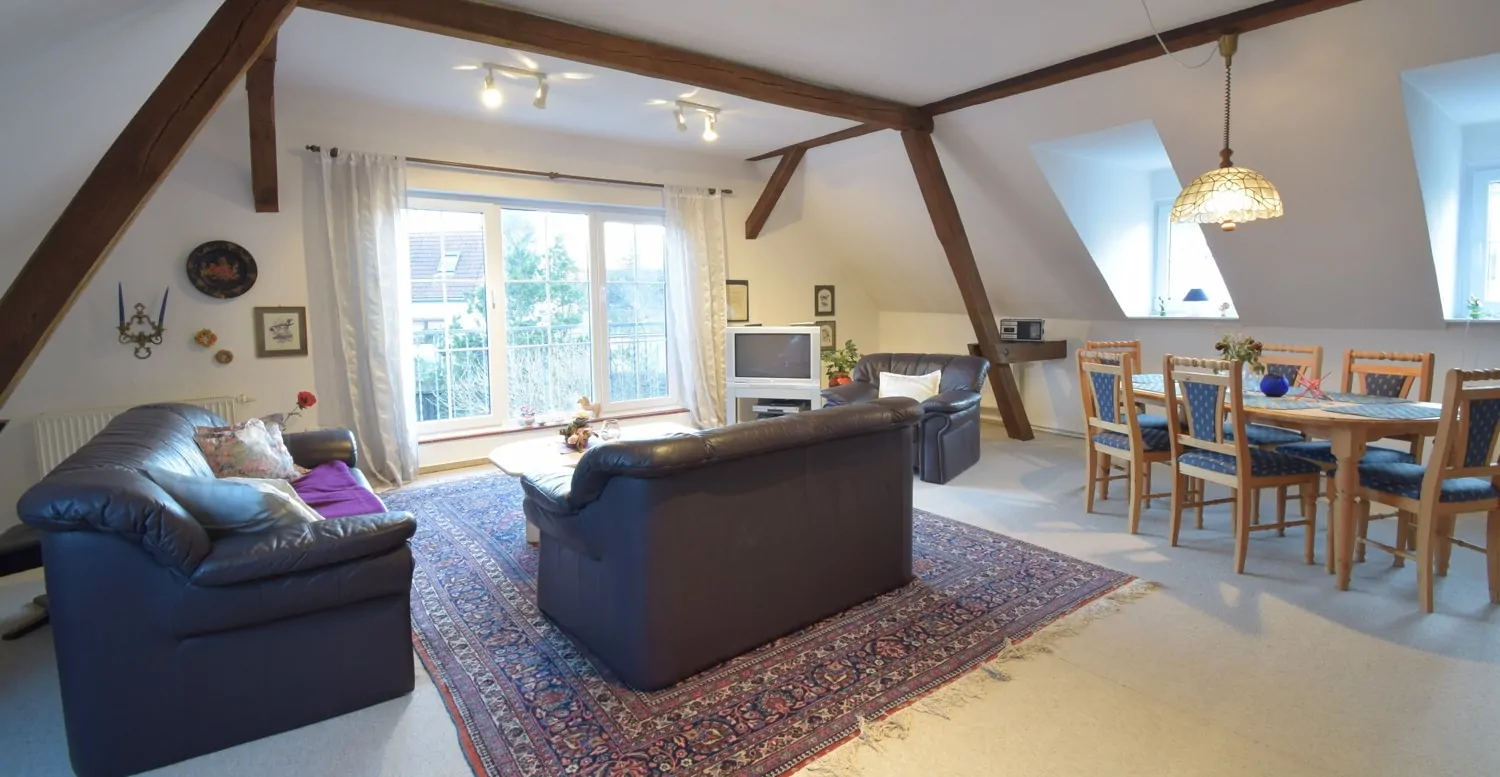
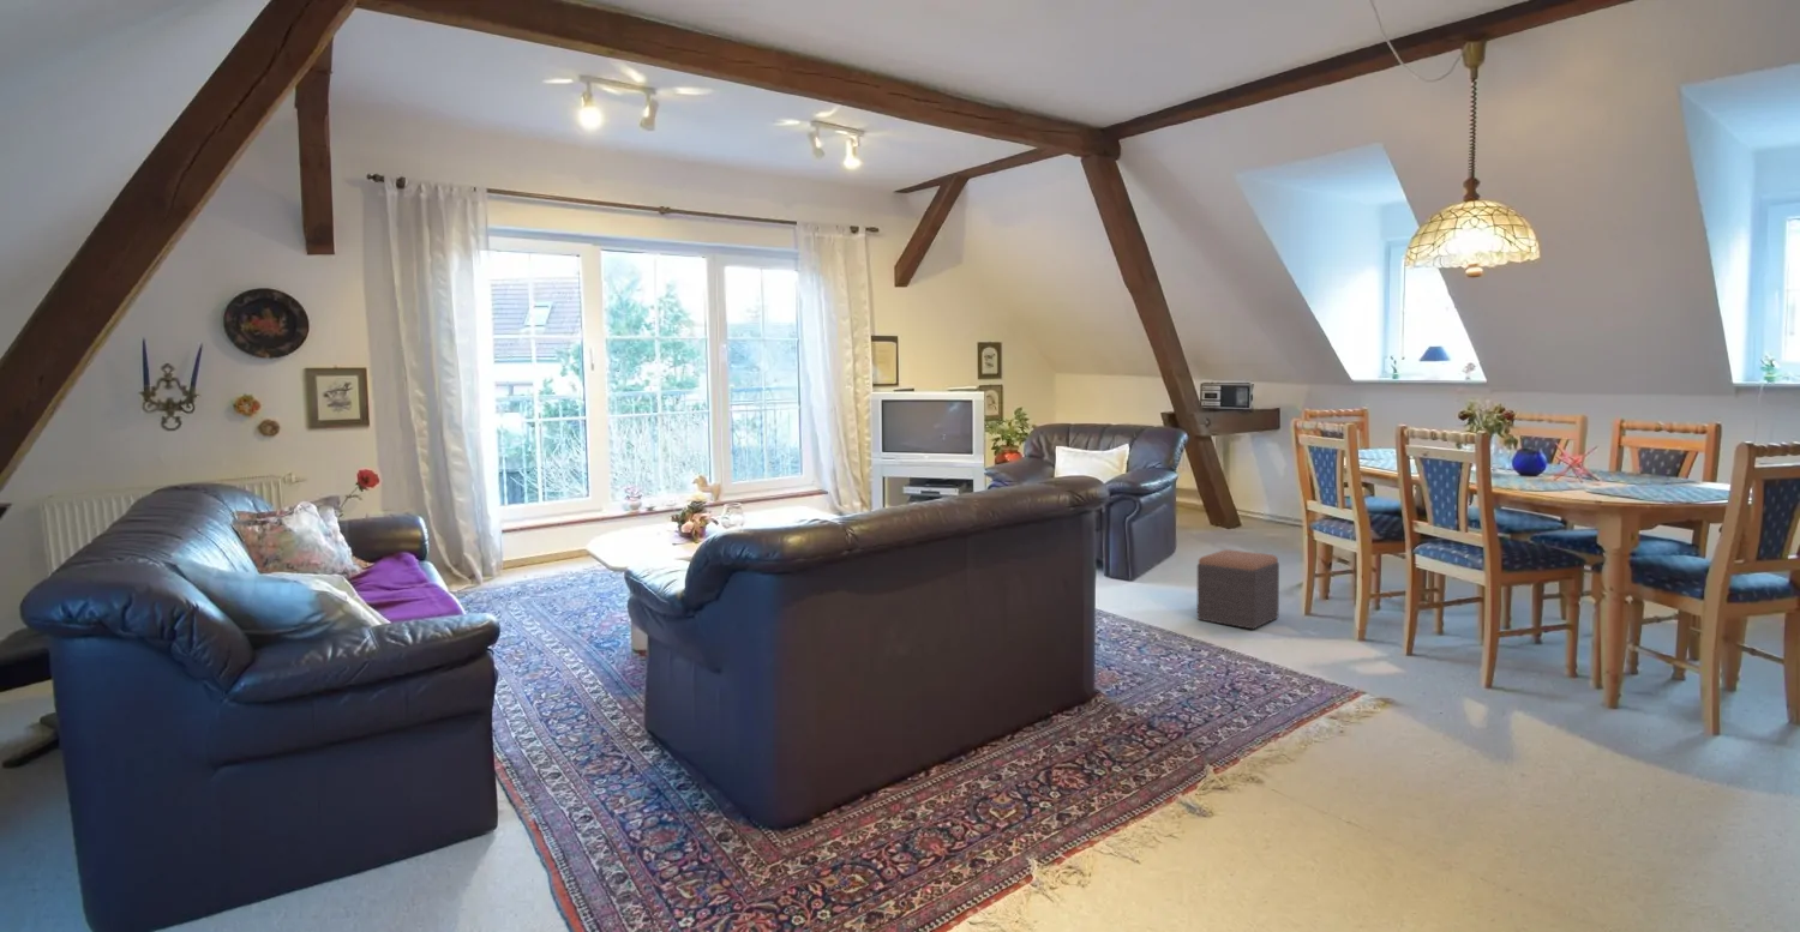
+ footstool [1196,548,1280,630]
